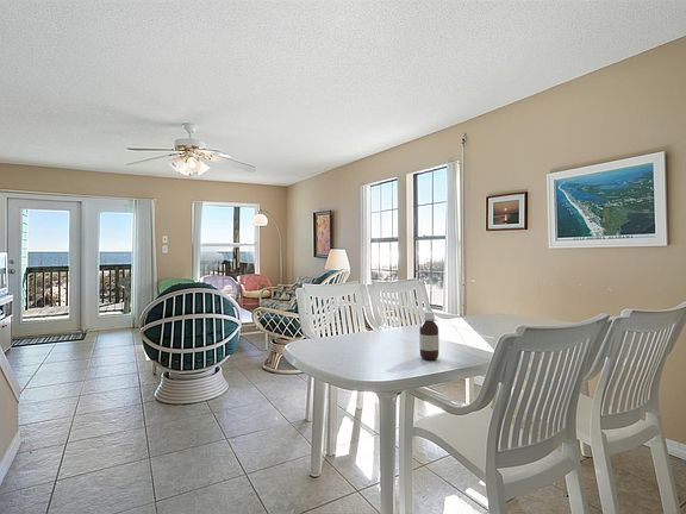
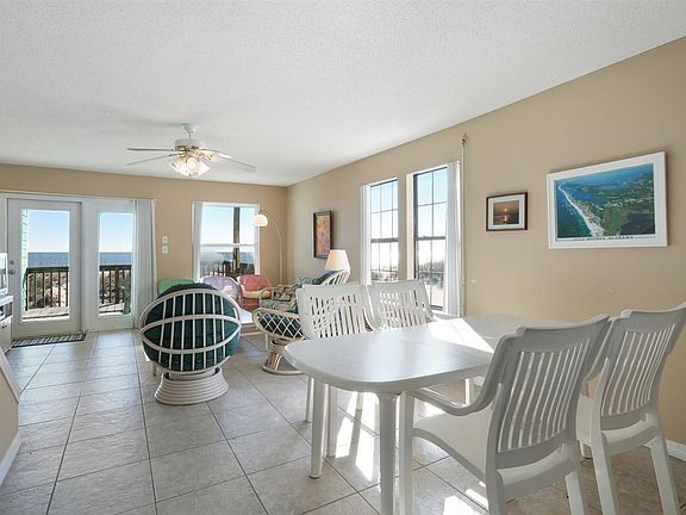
- bottle [418,311,441,361]
